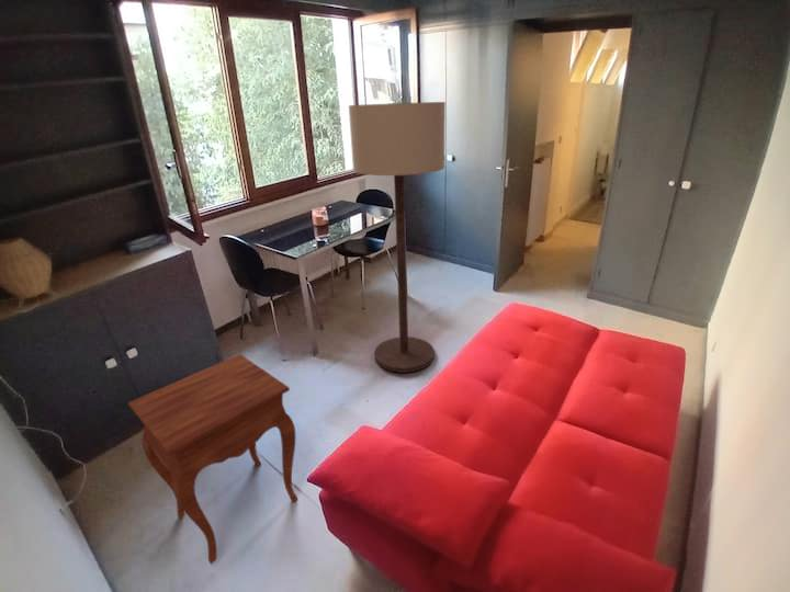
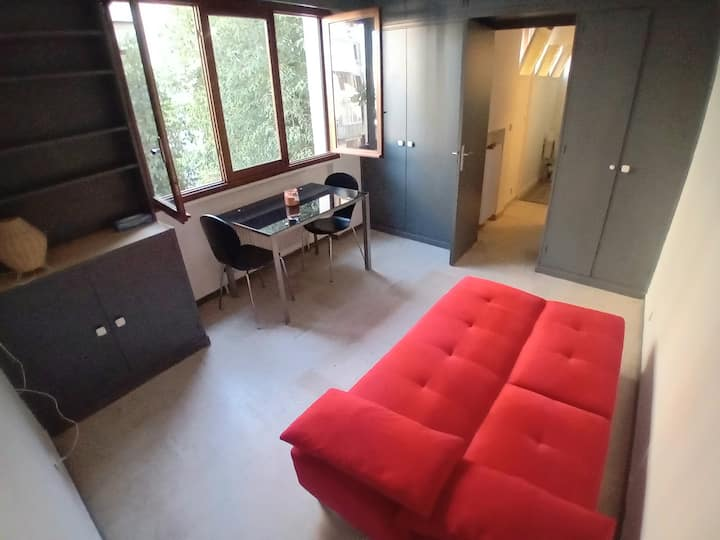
- floor lamp [348,101,447,374]
- side table [127,353,298,566]
